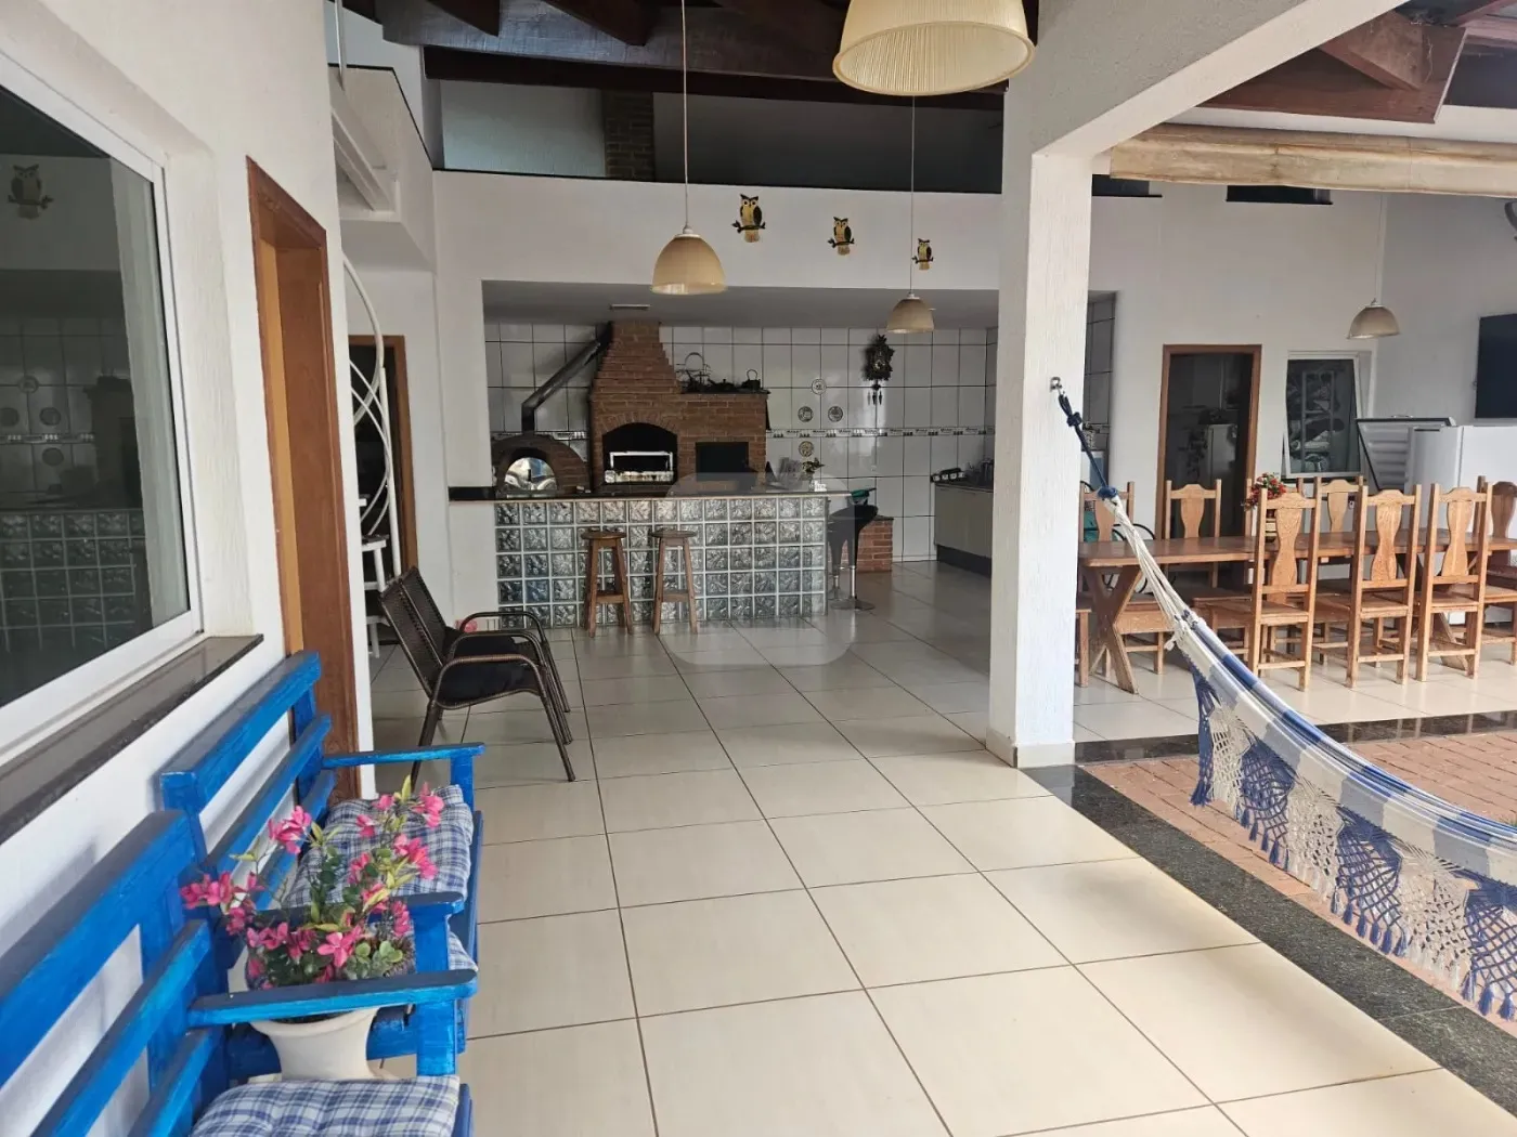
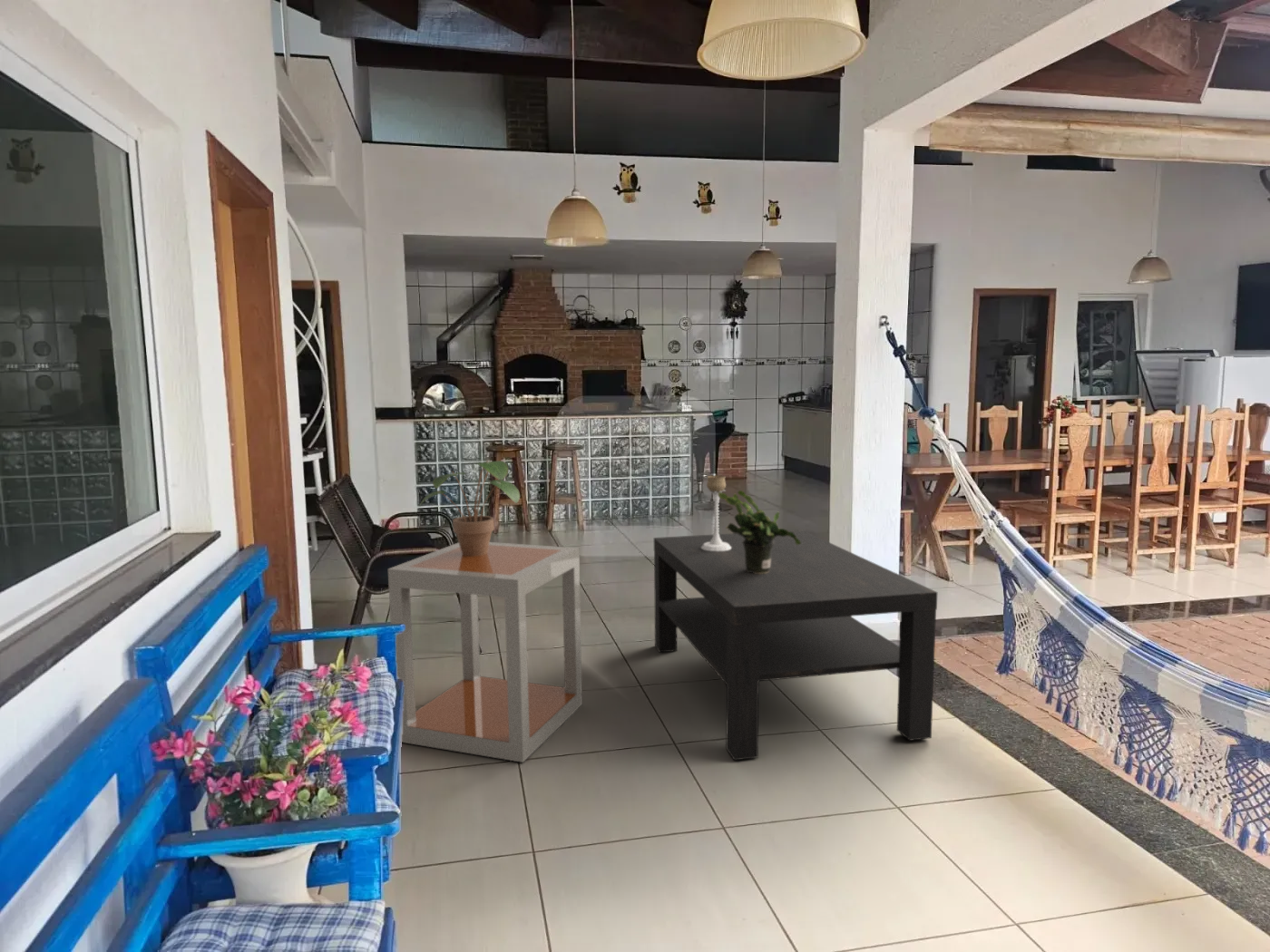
+ candle holder [701,474,731,551]
+ coffee table [653,529,938,762]
+ side table [387,541,583,763]
+ potted plant [718,490,801,574]
+ potted plant [418,460,521,556]
